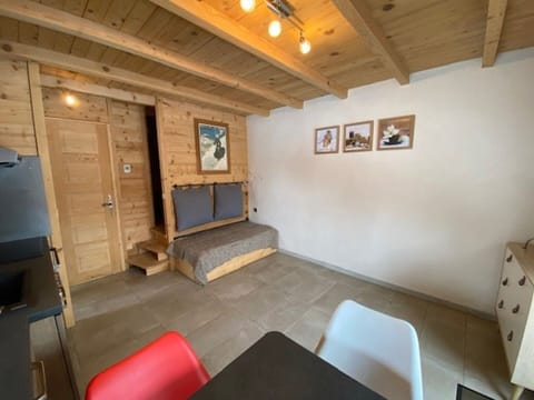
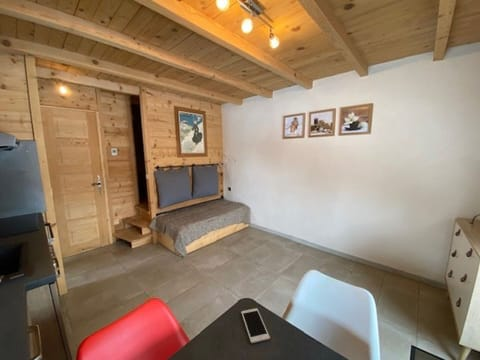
+ cell phone [240,307,271,344]
